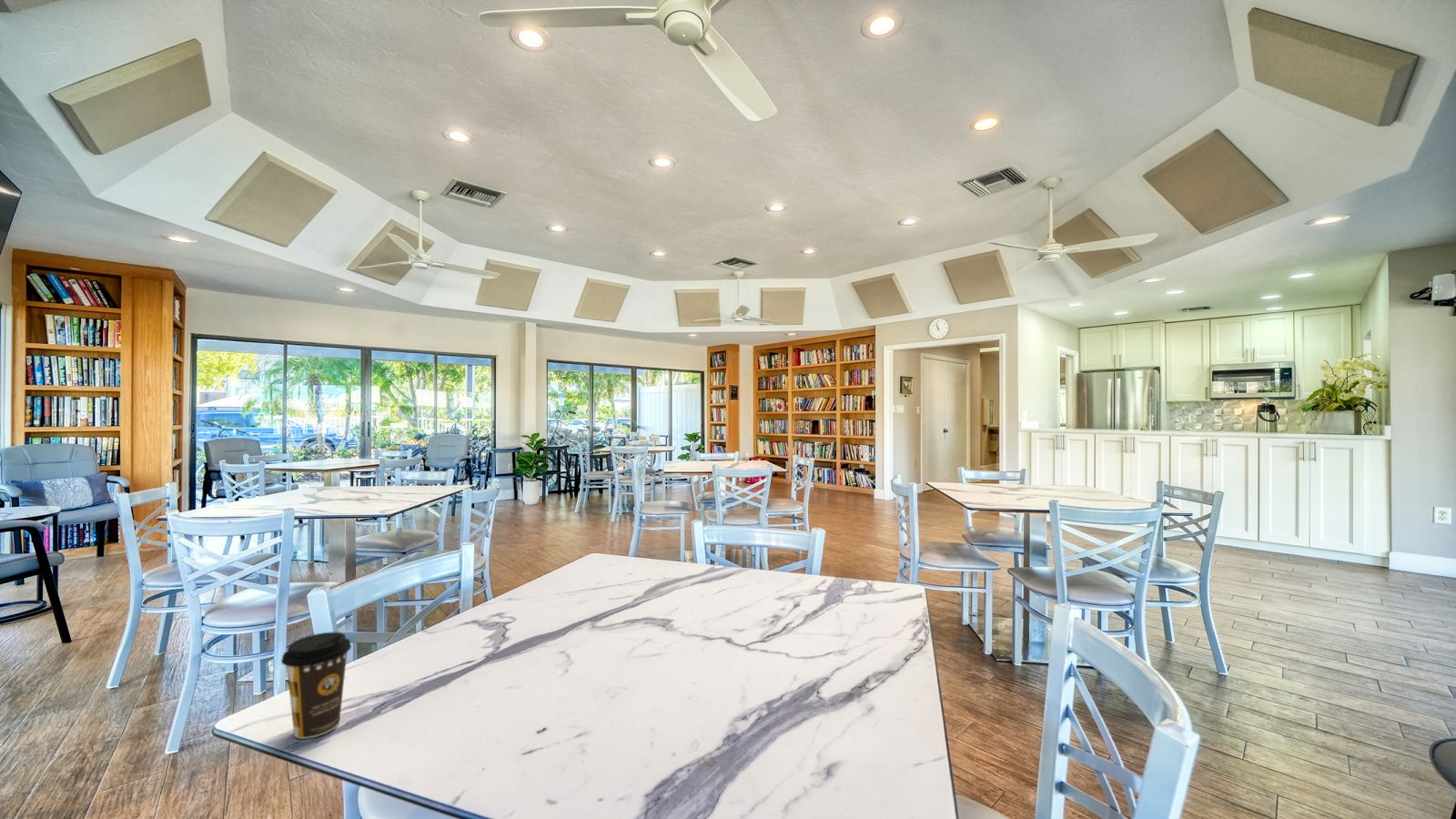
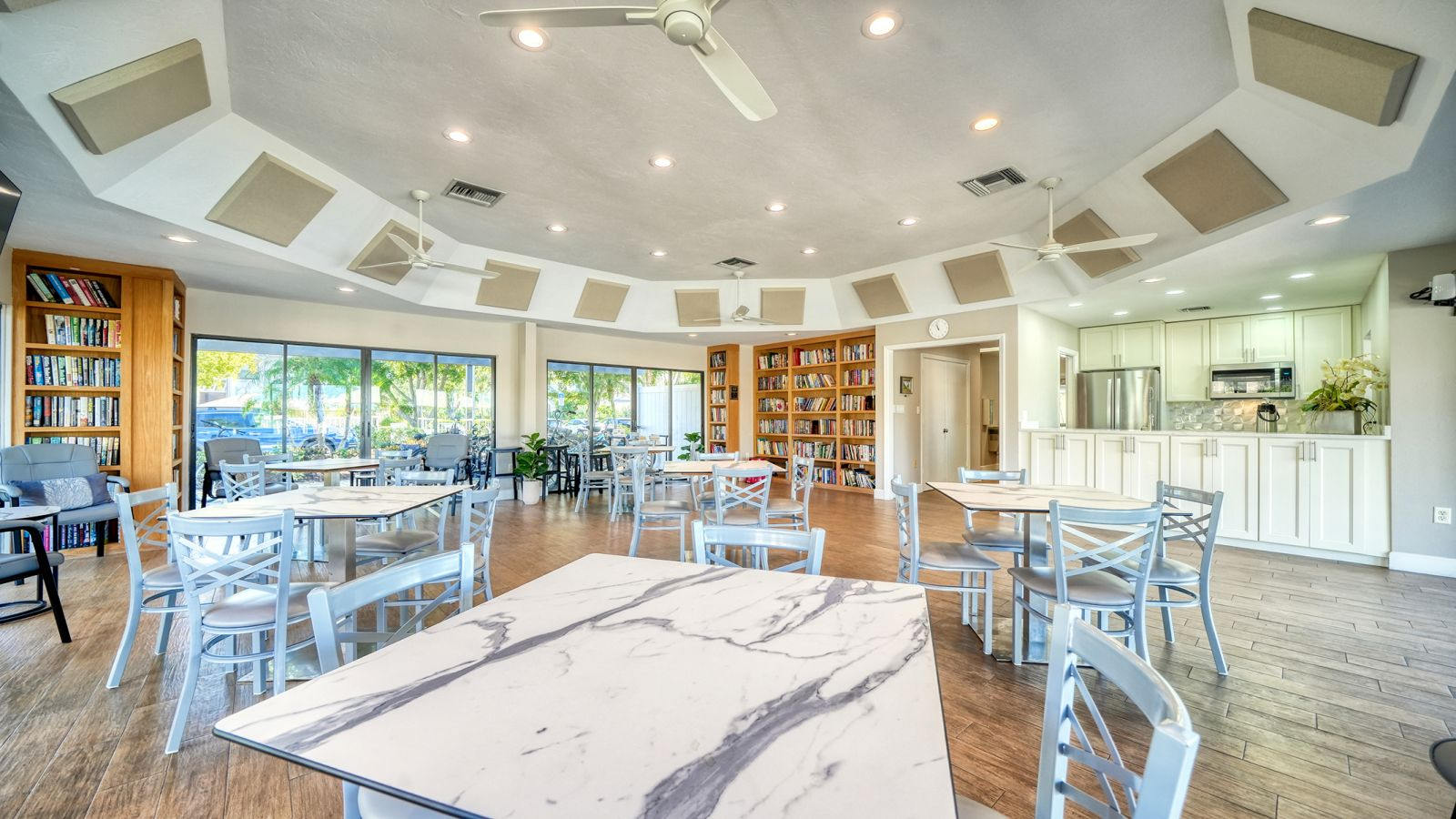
- coffee cup [280,632,352,740]
